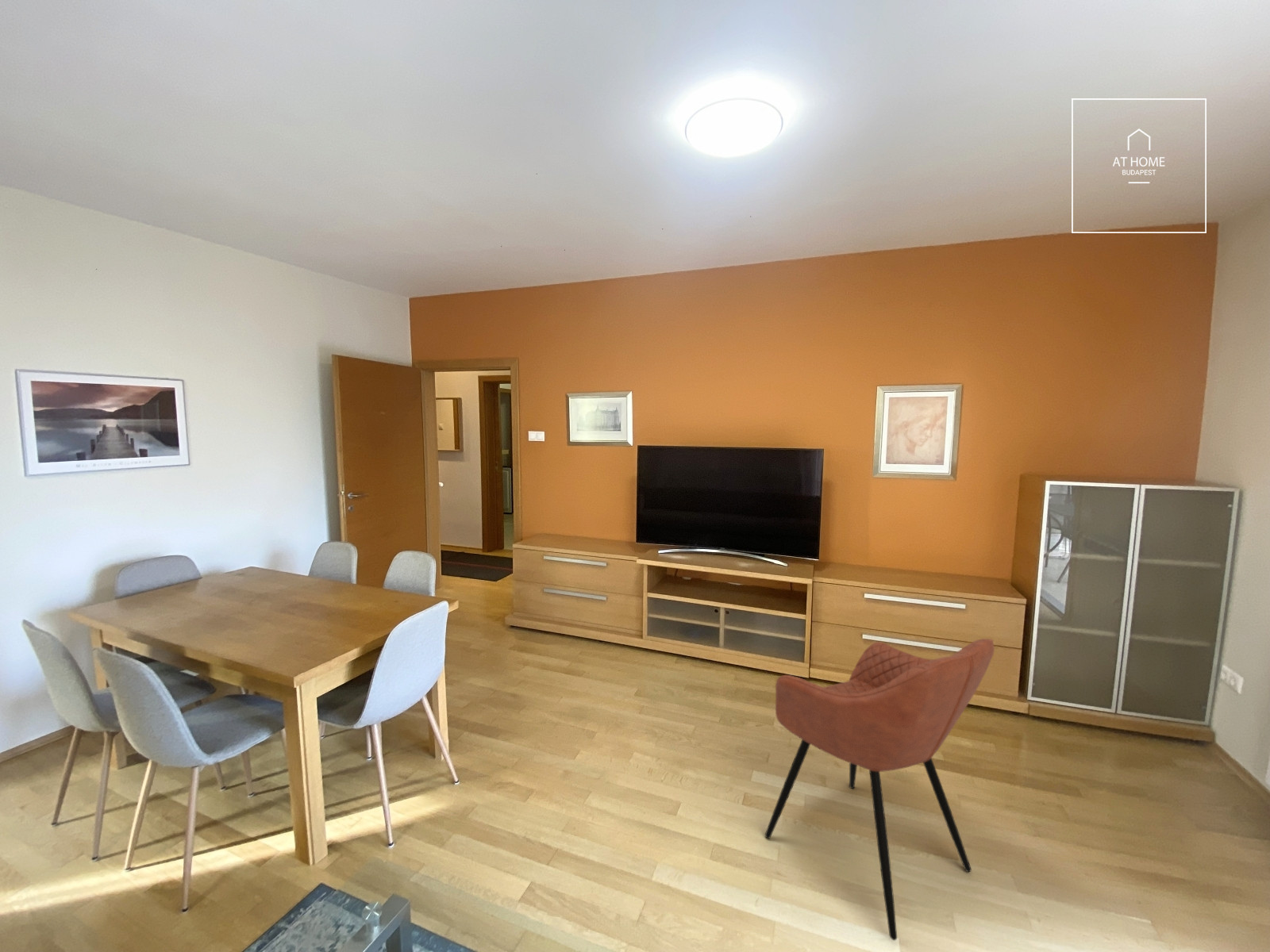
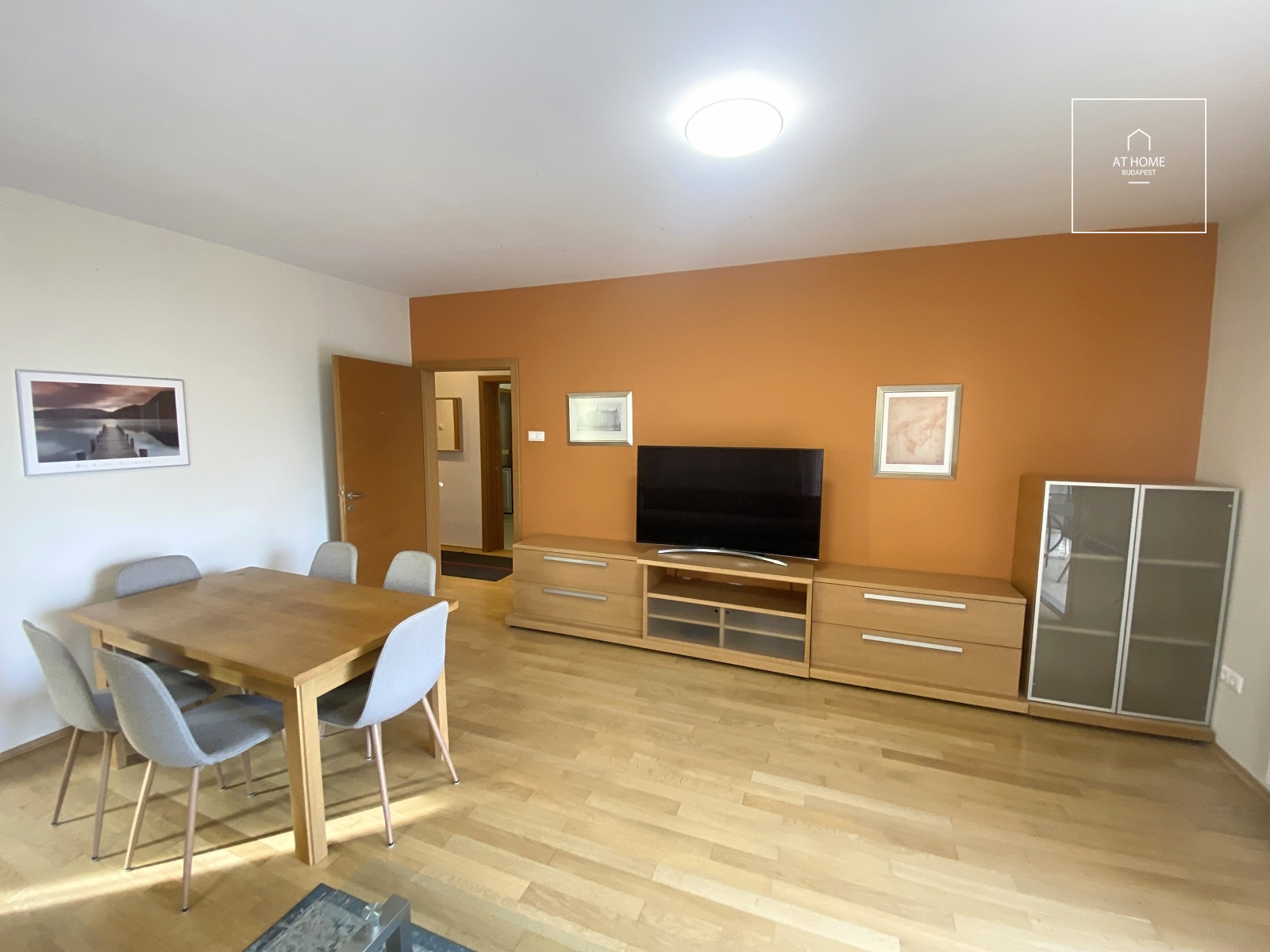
- armchair [764,638,995,941]
